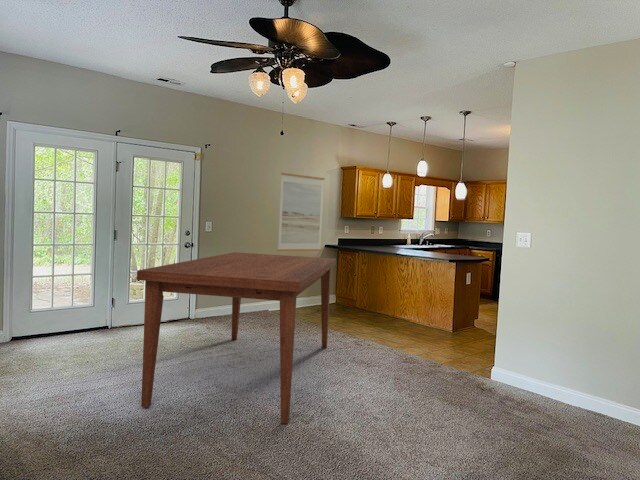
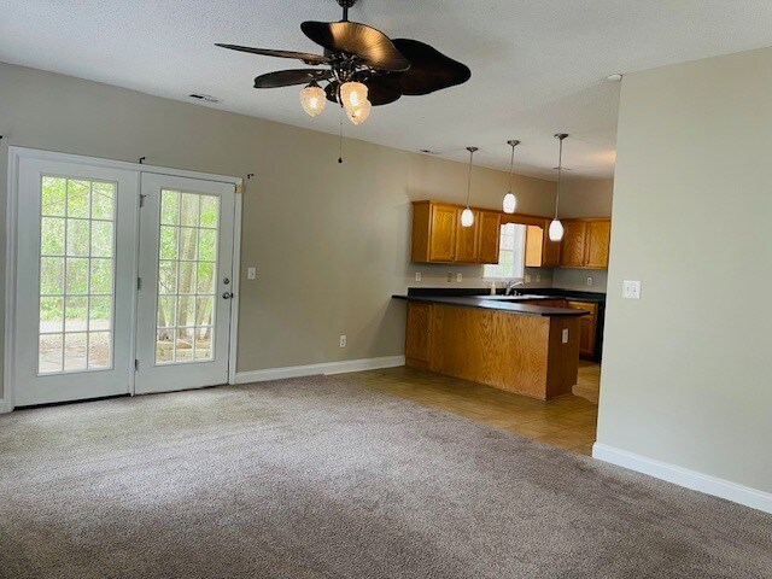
- dining table [136,251,337,425]
- wall art [276,172,326,252]
